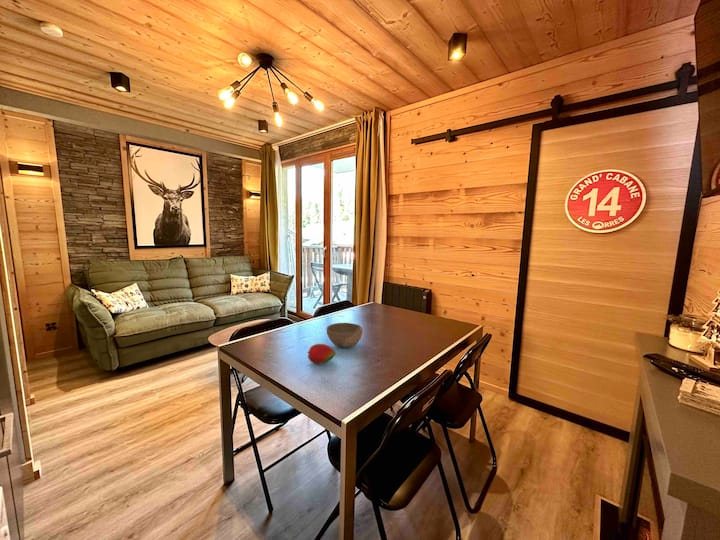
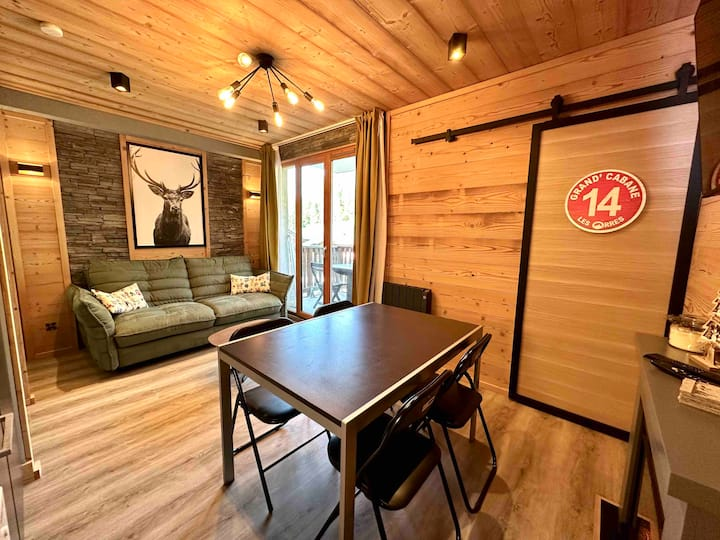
- fruit [306,343,336,365]
- bowl [326,322,363,348]
